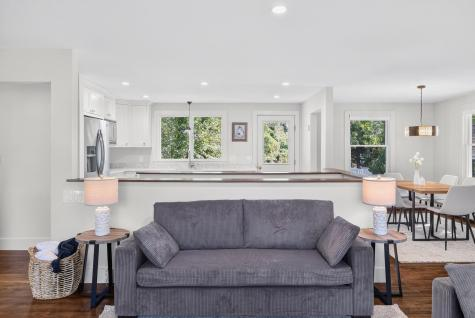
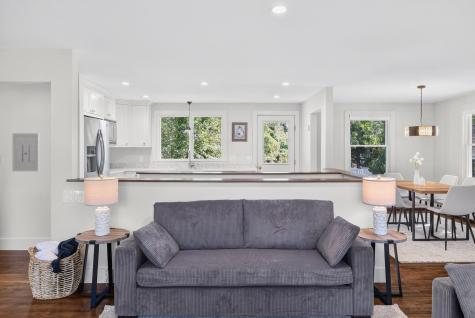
+ wall art [11,132,40,172]
